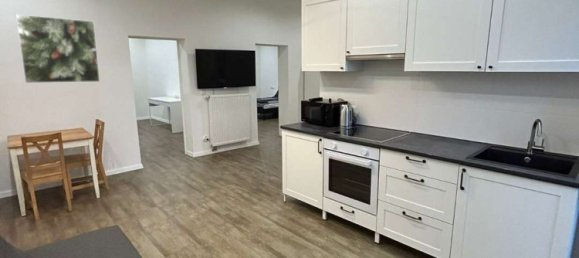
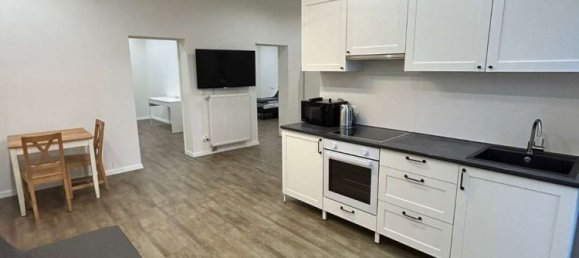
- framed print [15,13,101,84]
